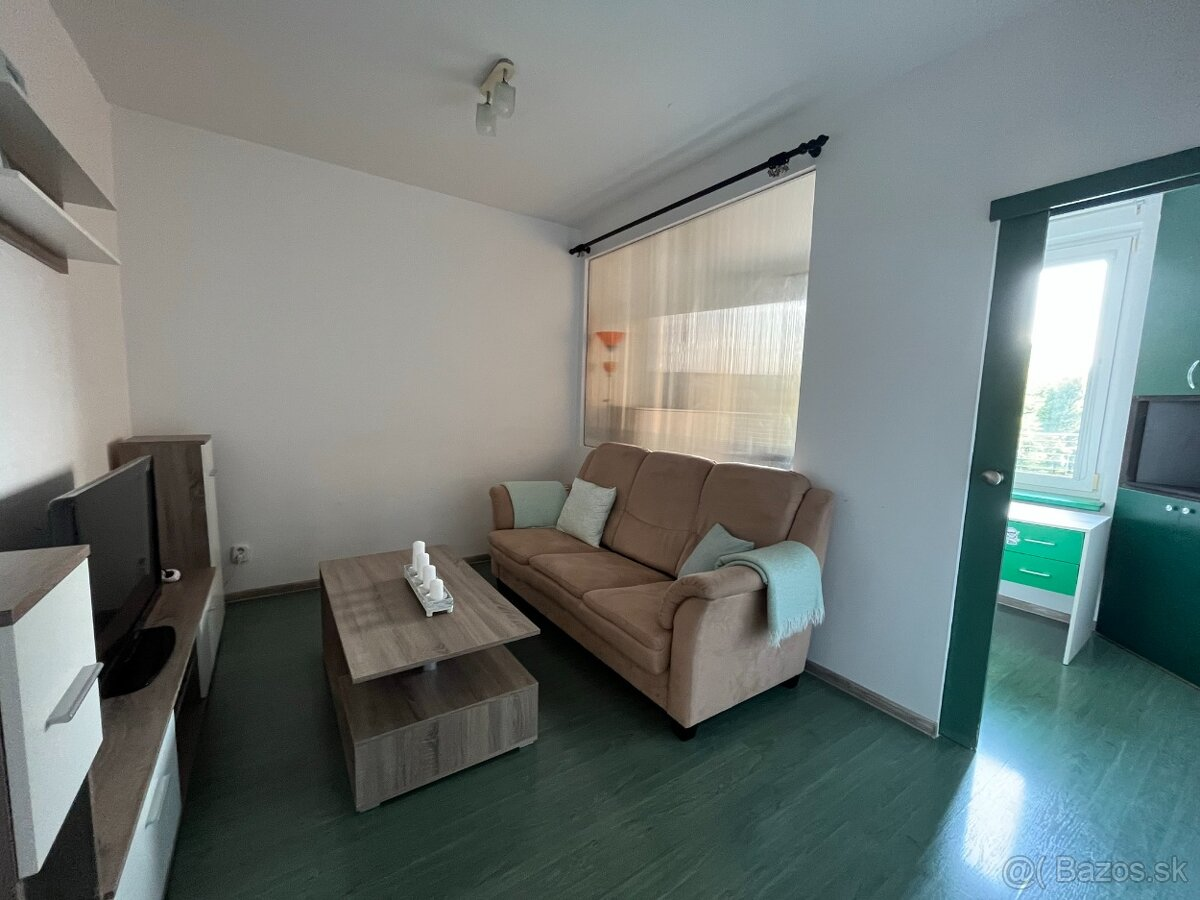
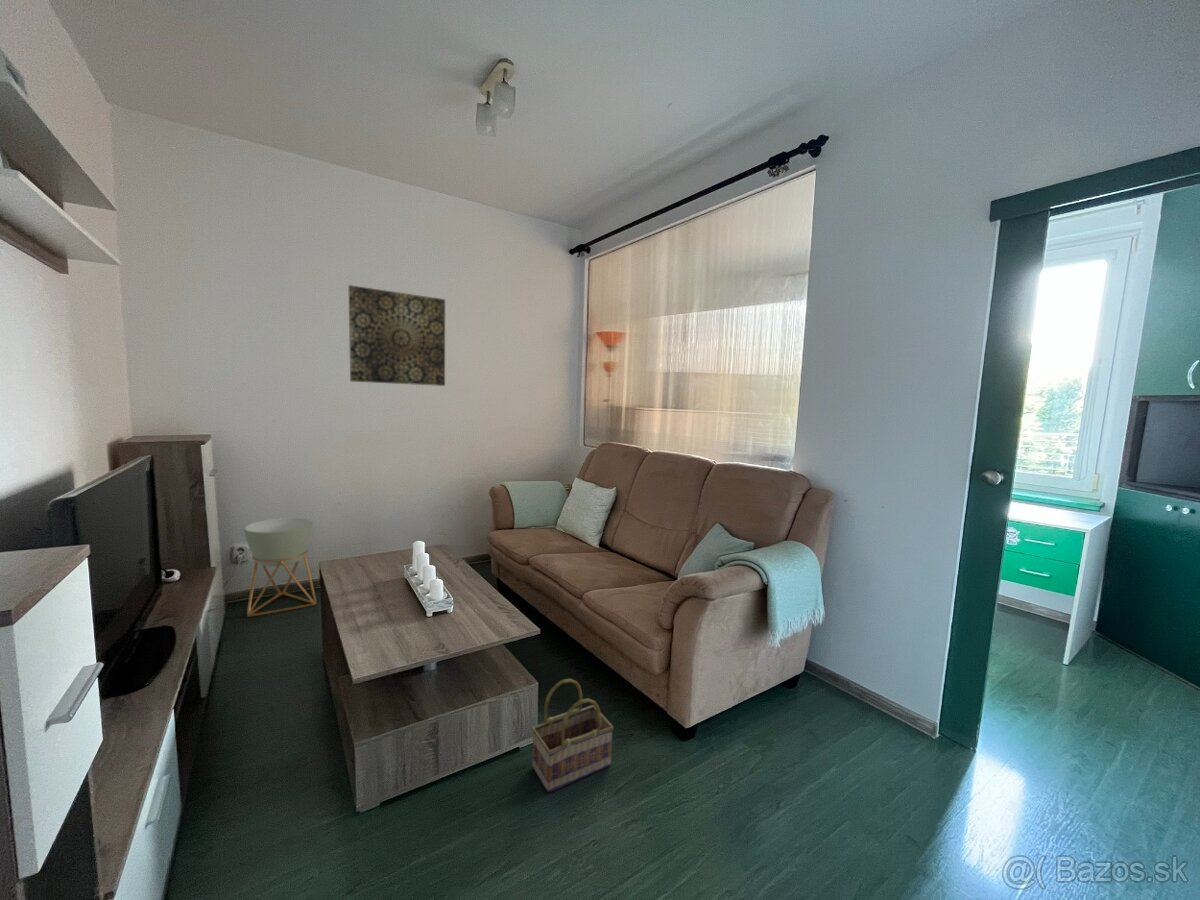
+ basket [531,678,615,794]
+ wall art [347,284,446,387]
+ planter [243,517,317,618]
